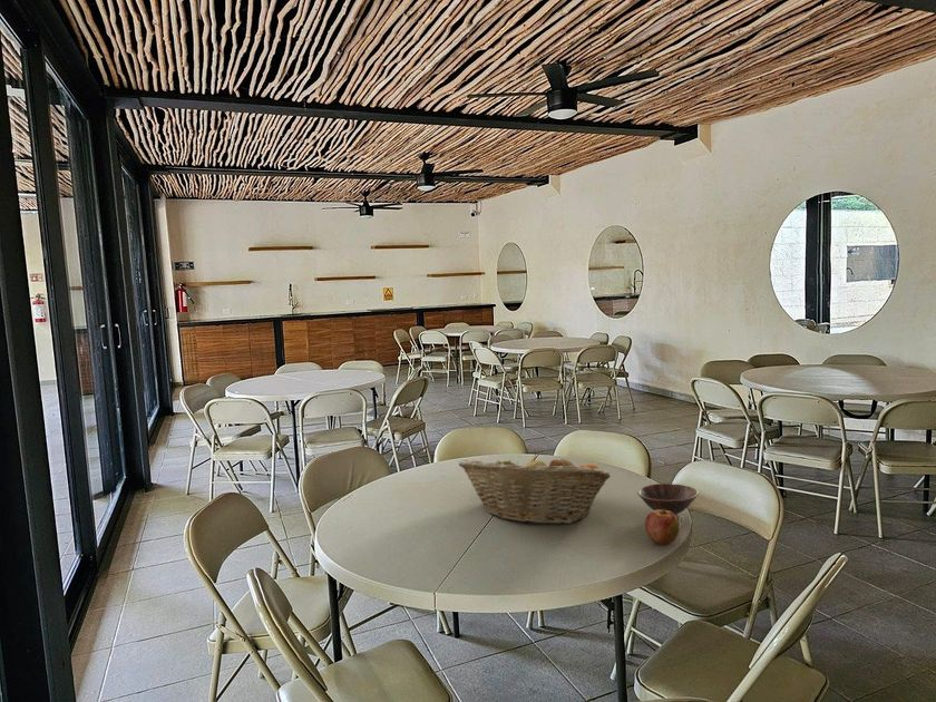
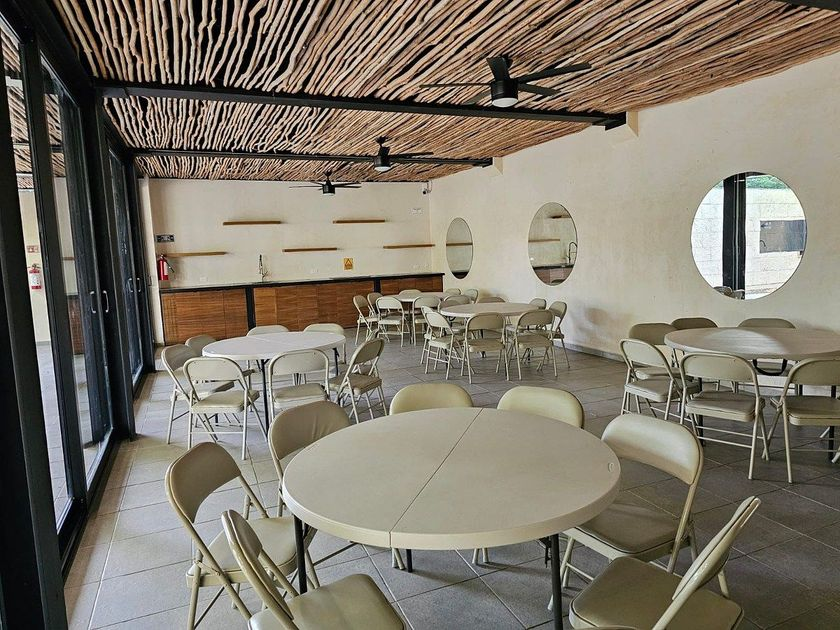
- bowl [636,482,700,520]
- apple [644,508,680,546]
- fruit basket [458,451,612,526]
